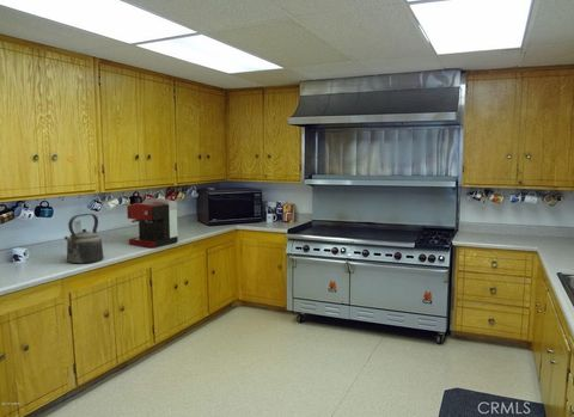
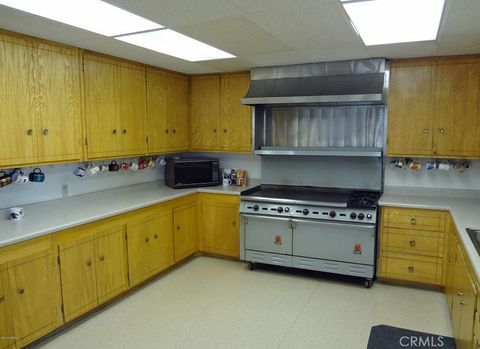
- kettle [63,213,104,264]
- coffee maker [126,197,179,249]
